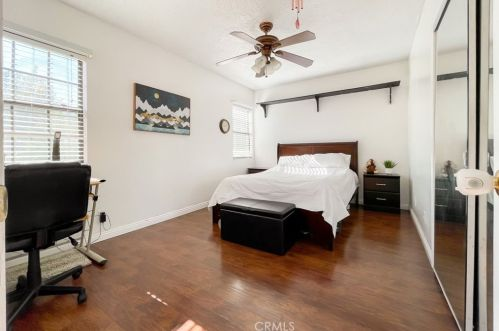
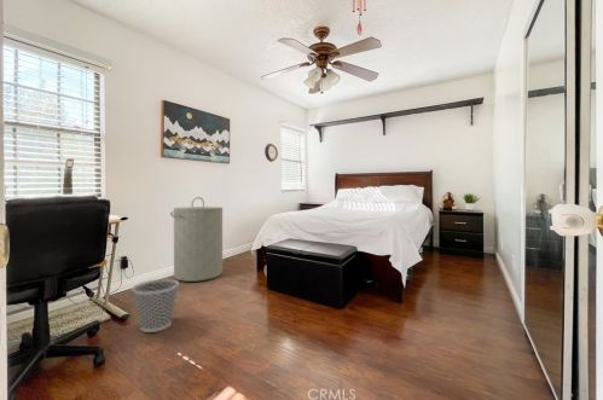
+ wastebasket [131,278,180,334]
+ laundry hamper [169,196,225,283]
